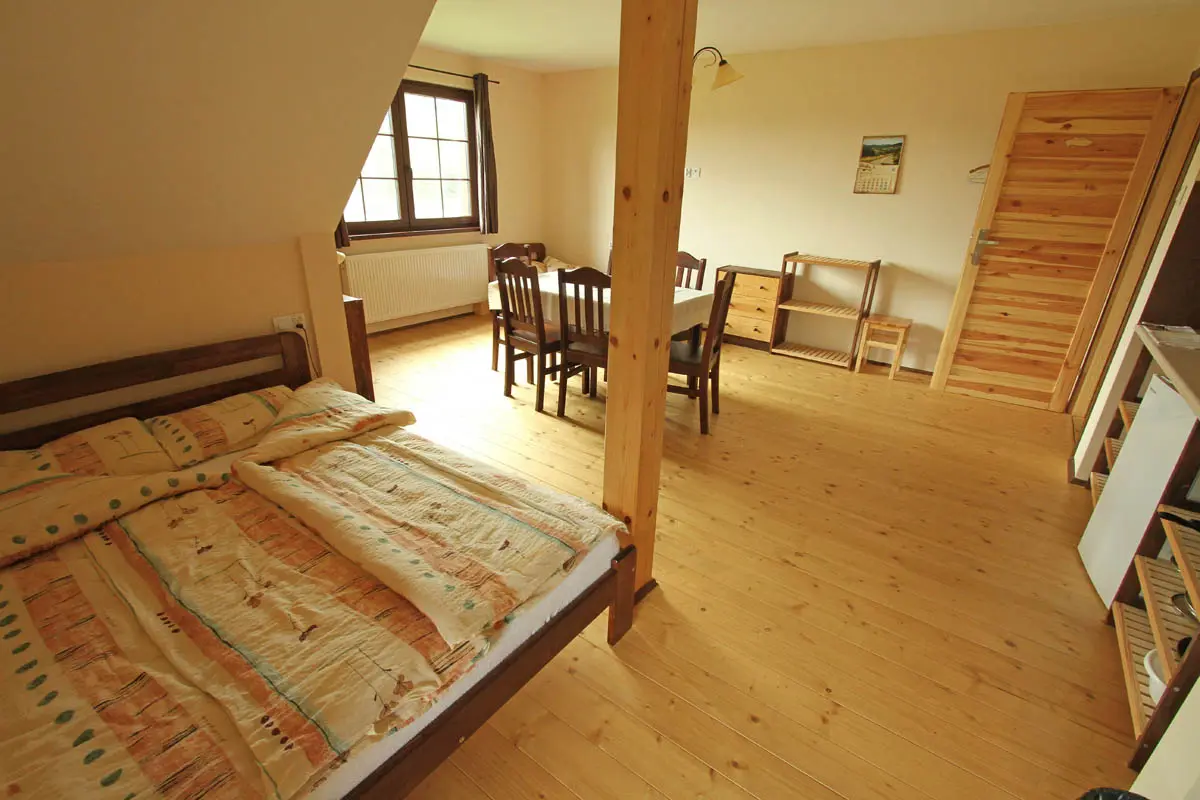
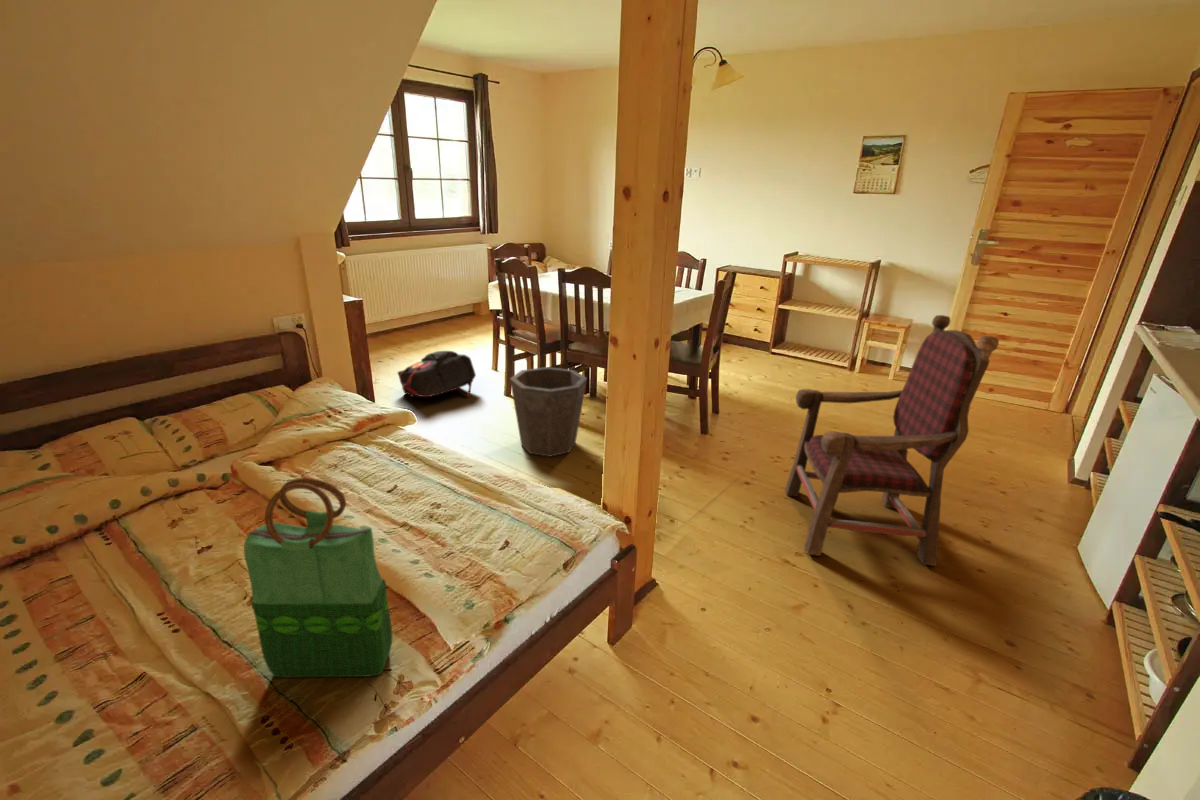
+ tote bag [243,477,393,679]
+ waste bin [509,366,588,458]
+ armchair [784,314,1000,567]
+ backpack [397,350,477,398]
